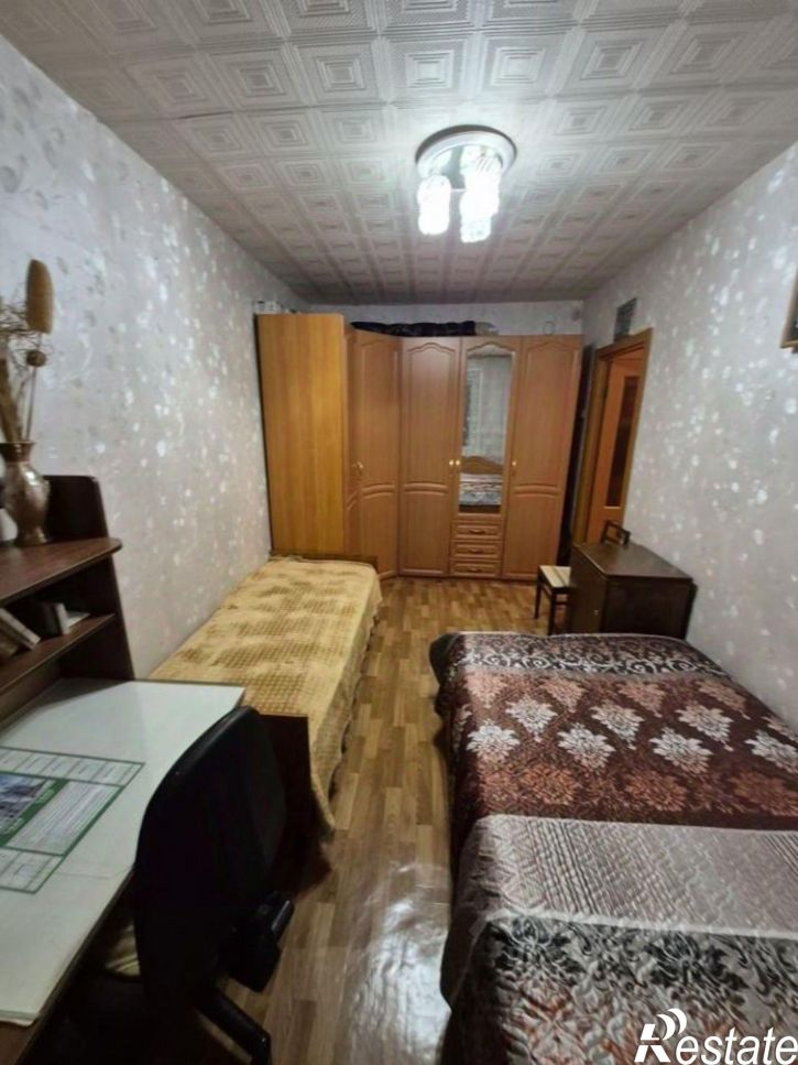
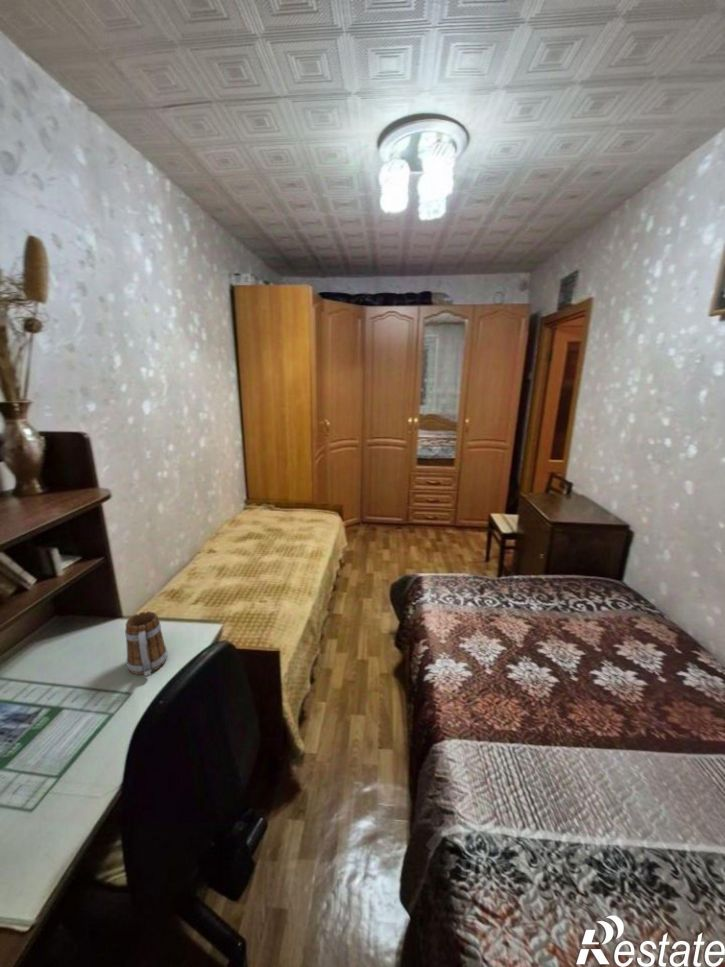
+ mug [124,610,168,677]
